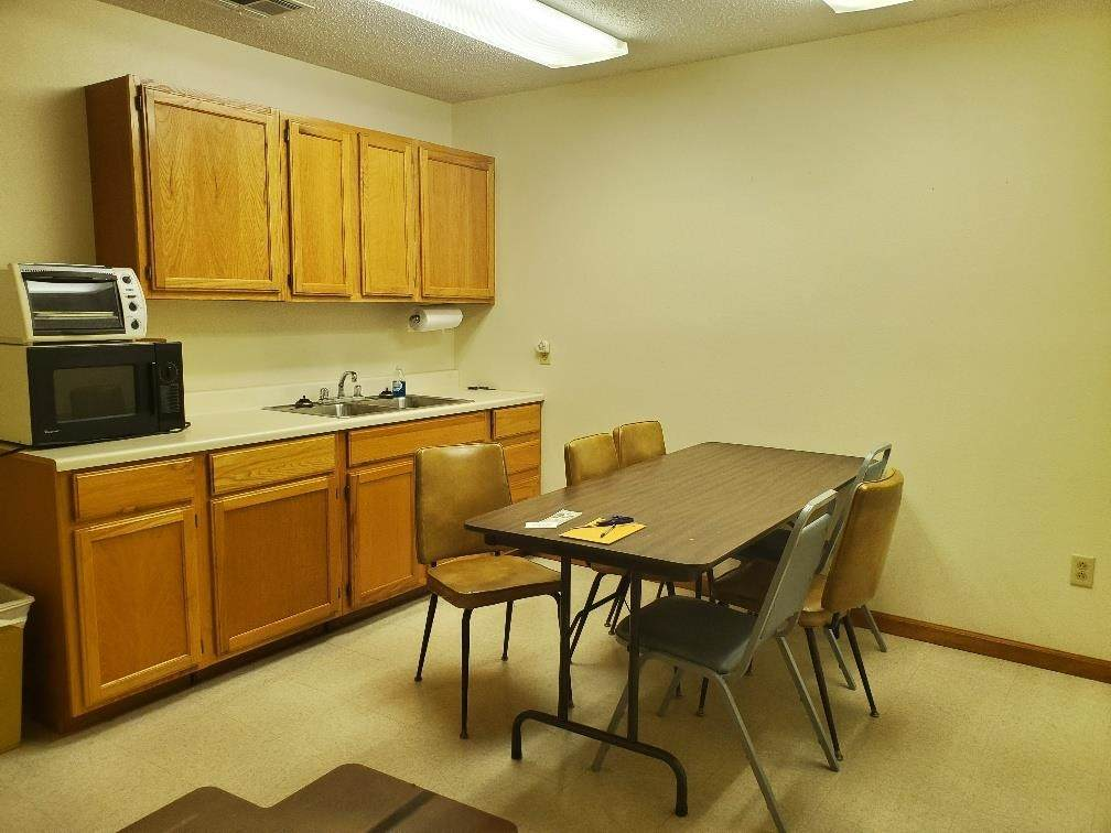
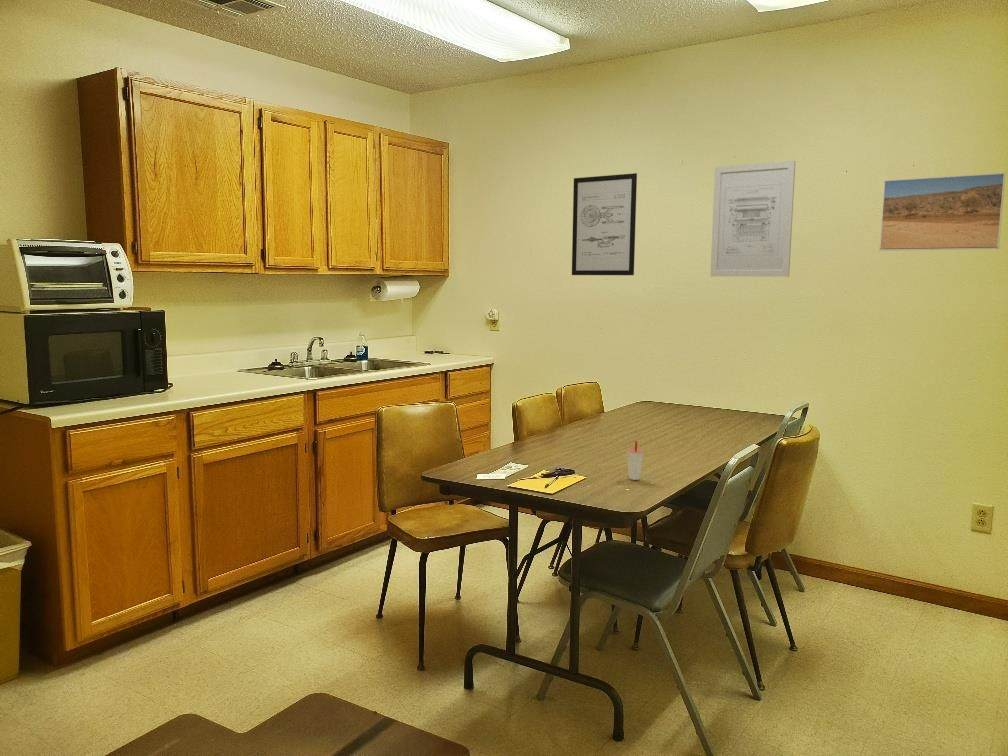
+ cup [626,440,645,481]
+ wall art [709,160,796,278]
+ wall art [571,172,638,276]
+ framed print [878,172,1006,252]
